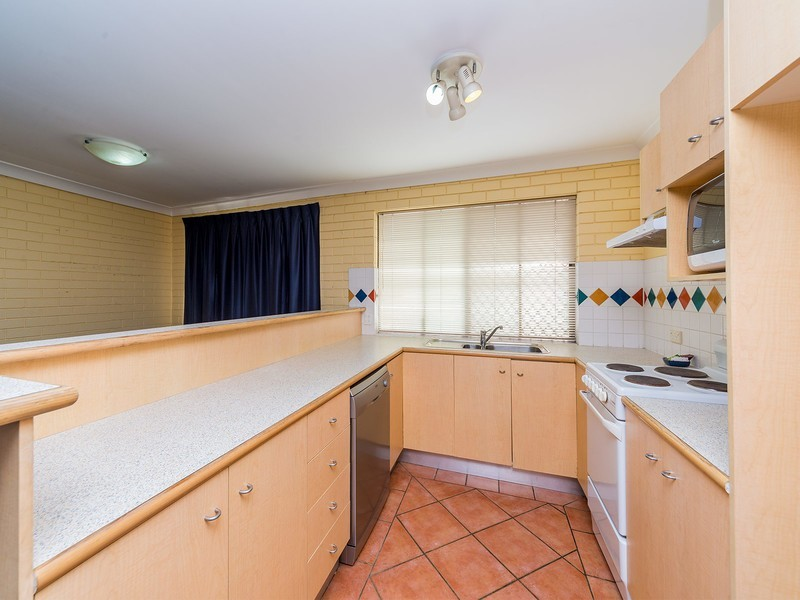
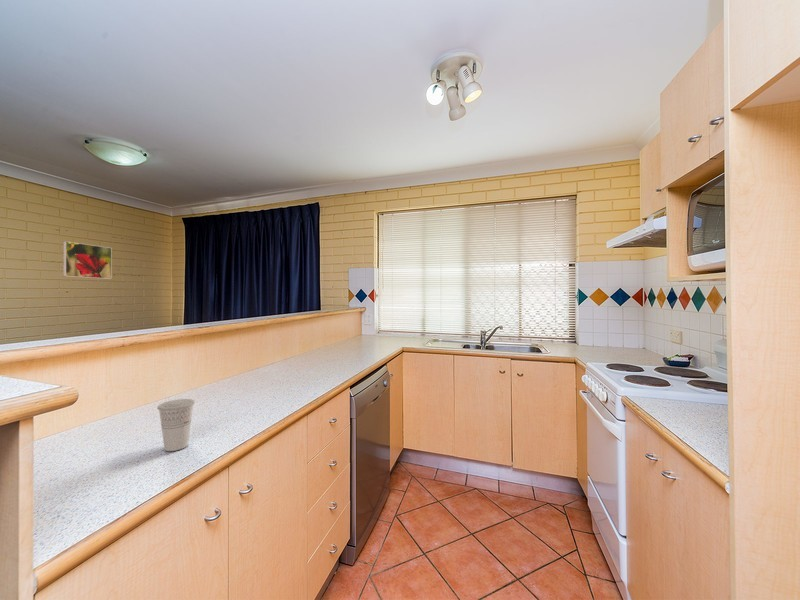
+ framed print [62,240,113,280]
+ cup [156,398,196,452]
